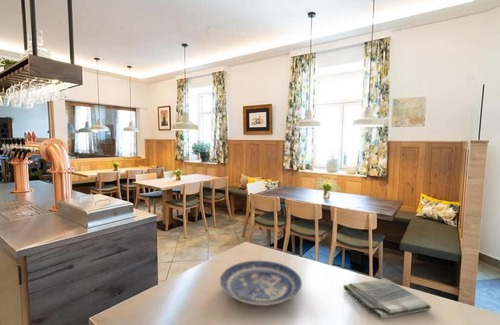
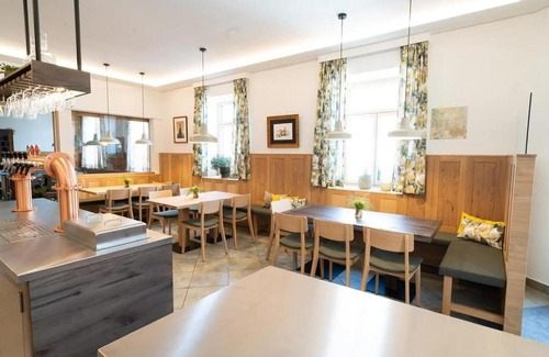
- dish towel [342,277,432,320]
- plate [219,260,303,307]
